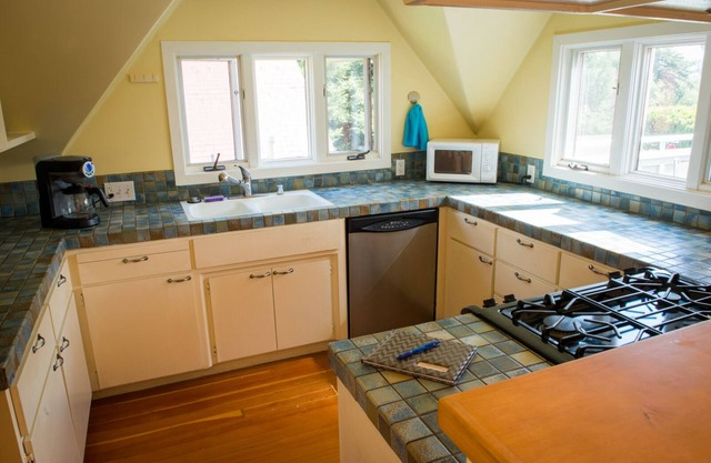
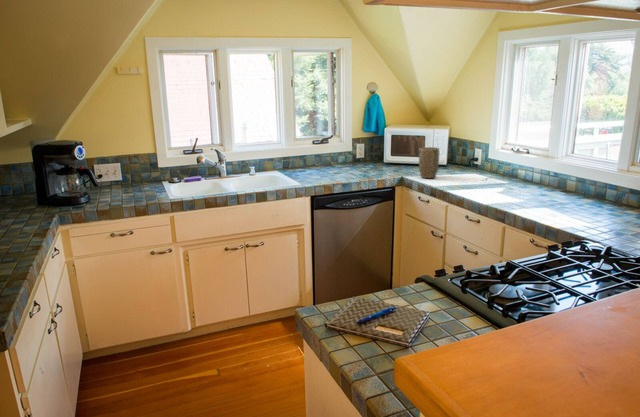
+ plant pot [418,146,440,179]
